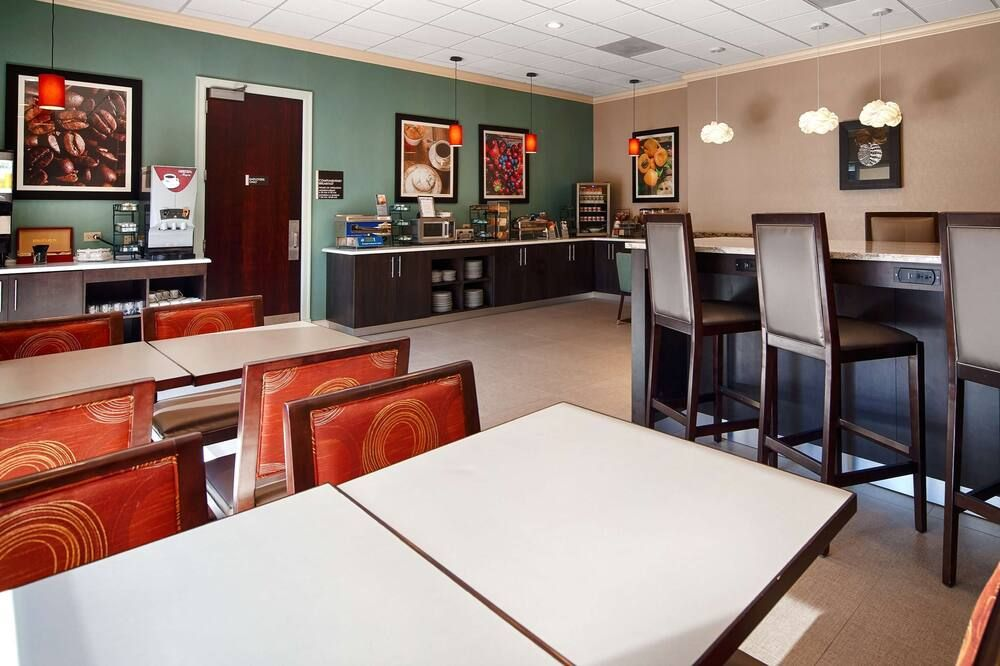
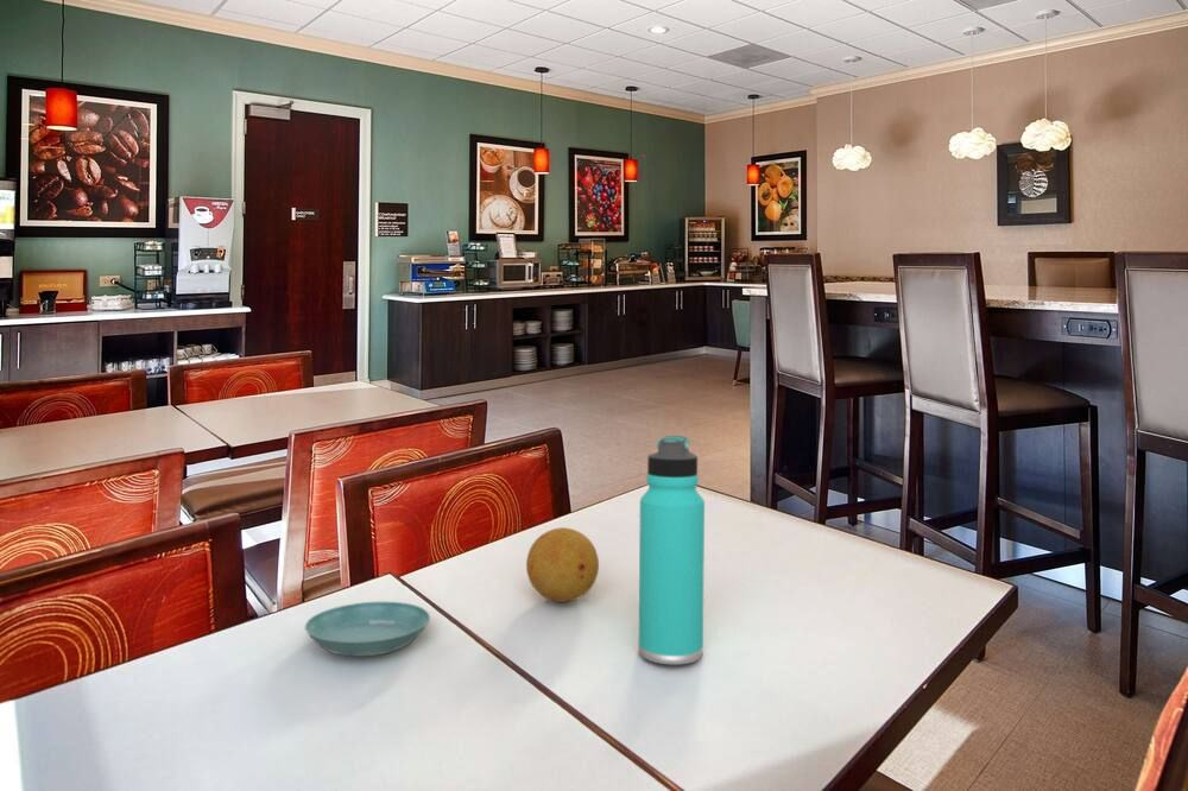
+ fruit [525,526,600,603]
+ thermos bottle [638,435,706,666]
+ saucer [304,601,431,658]
